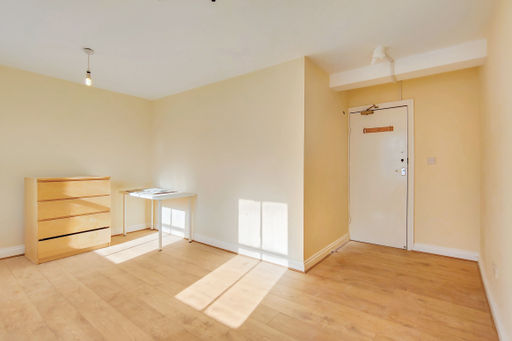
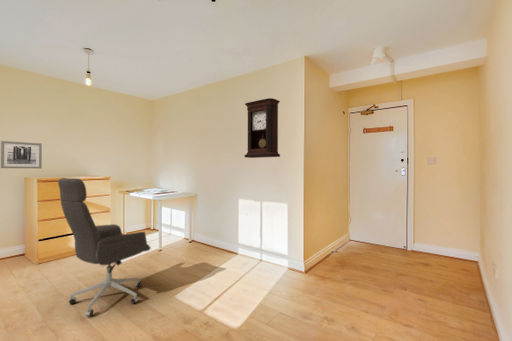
+ pendulum clock [243,97,281,159]
+ wall art [0,140,43,169]
+ office chair [57,177,152,317]
